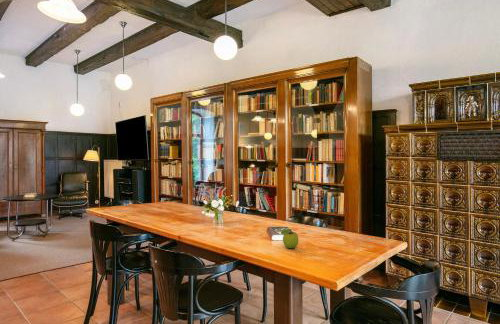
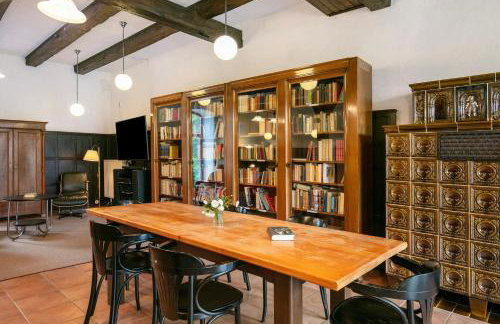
- fruit [280,228,299,249]
